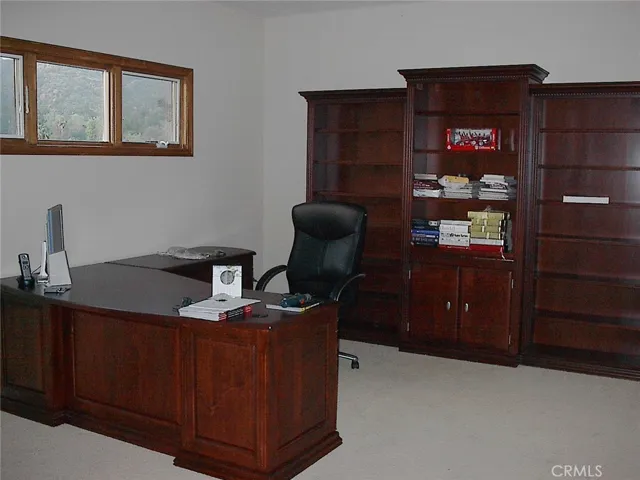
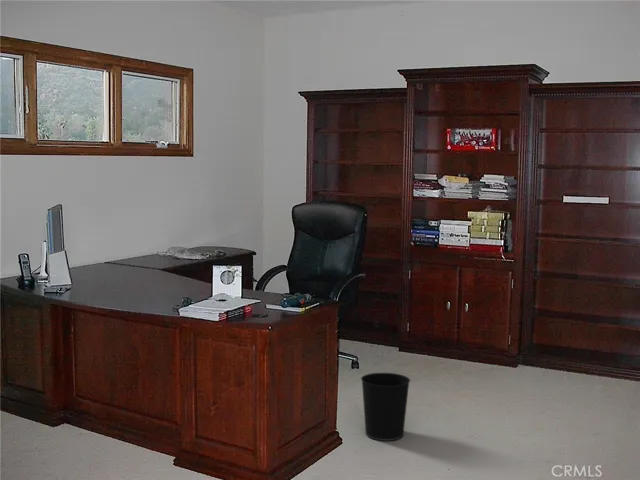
+ wastebasket [360,372,411,442]
